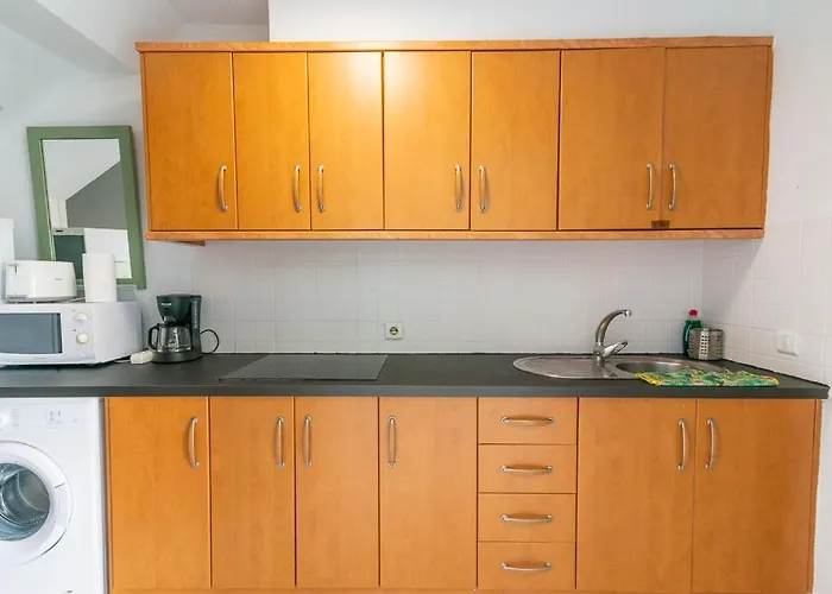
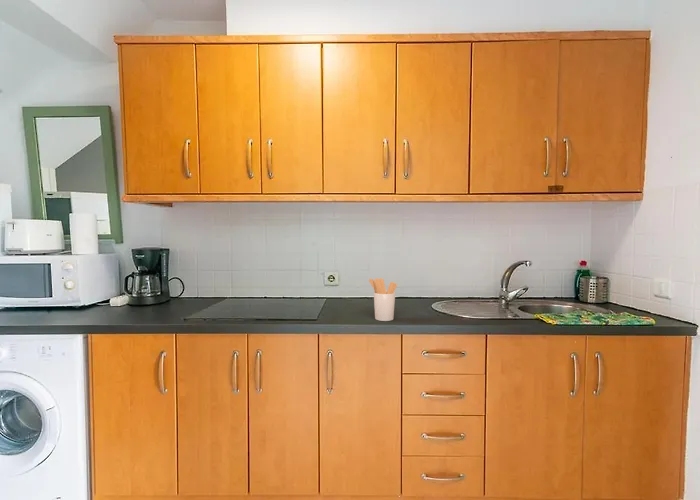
+ utensil holder [368,277,398,322]
